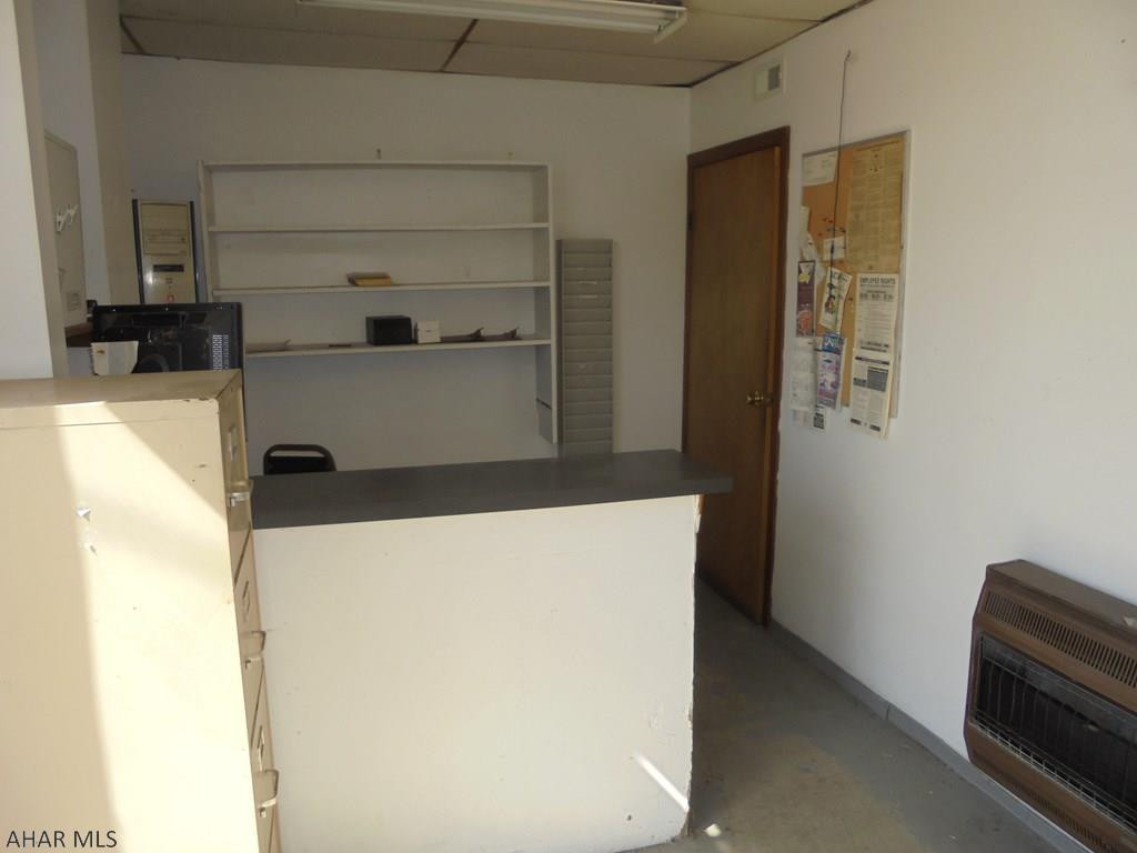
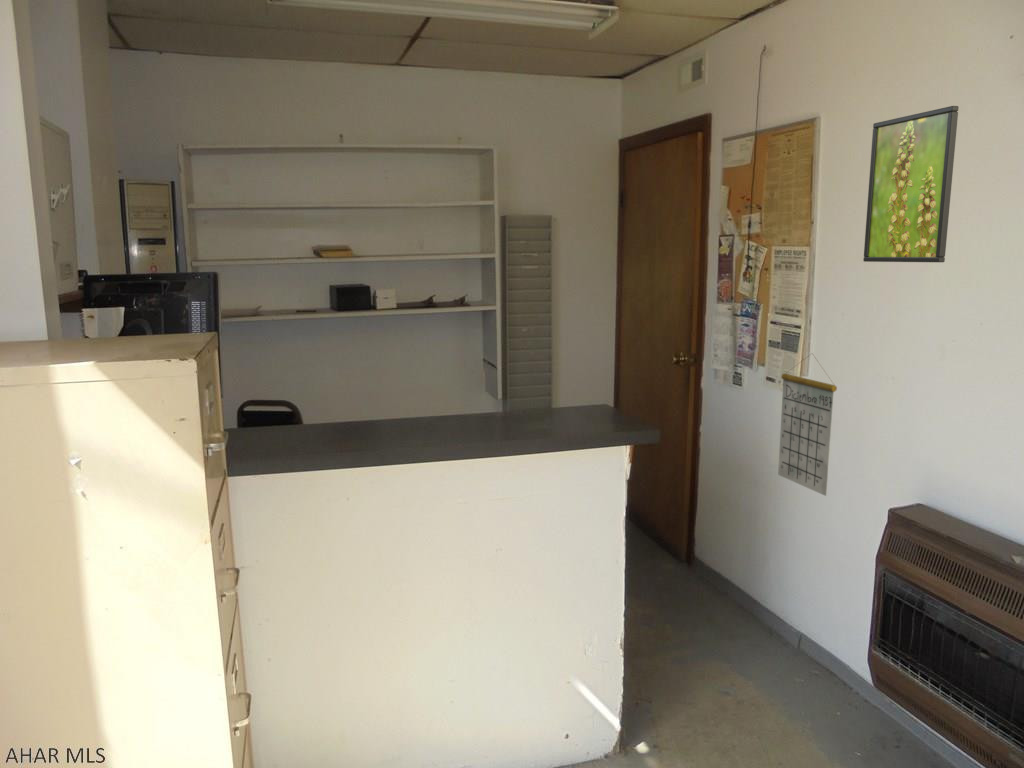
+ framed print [862,105,959,263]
+ calendar [777,352,838,497]
